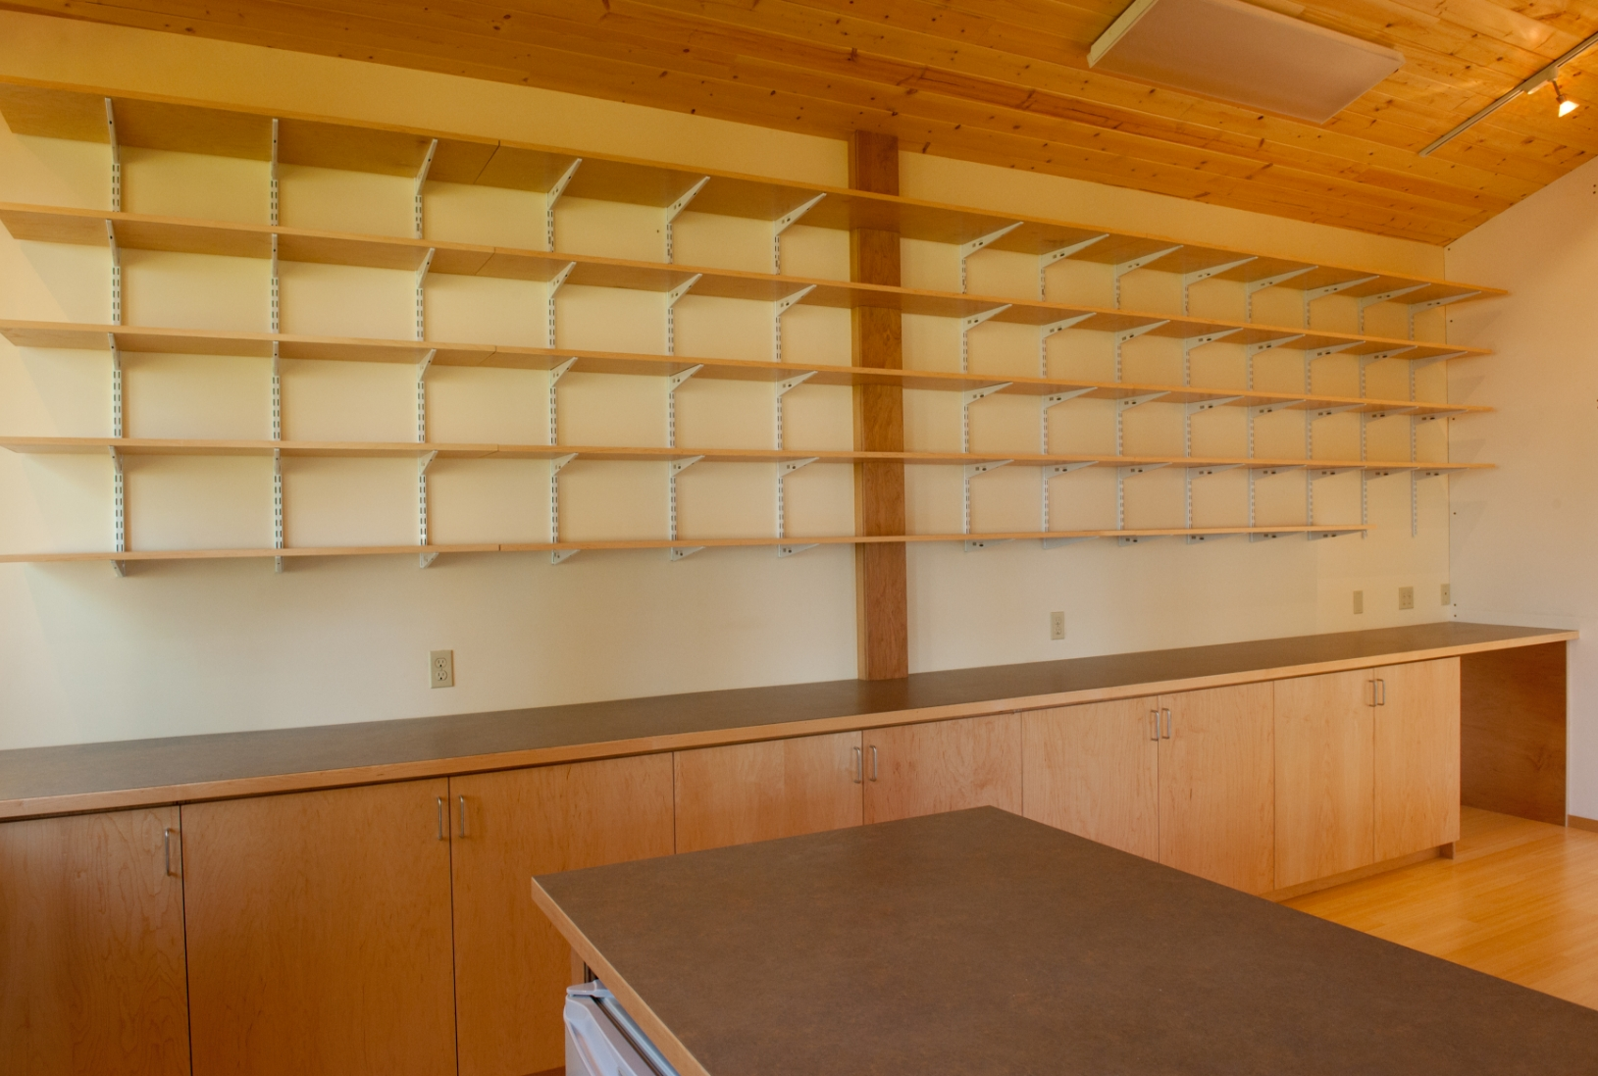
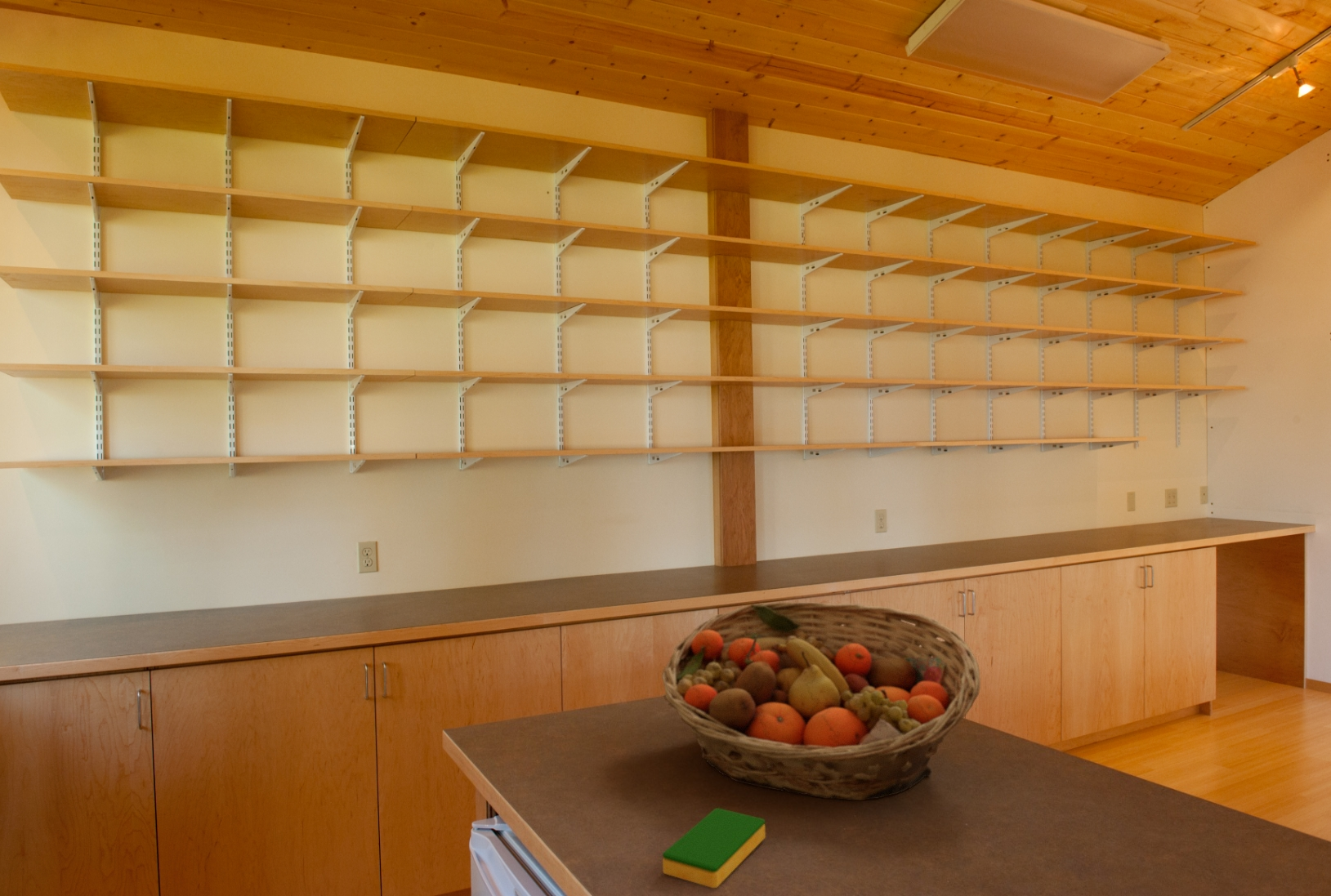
+ dish sponge [662,807,766,889]
+ fruit basket [661,601,981,801]
